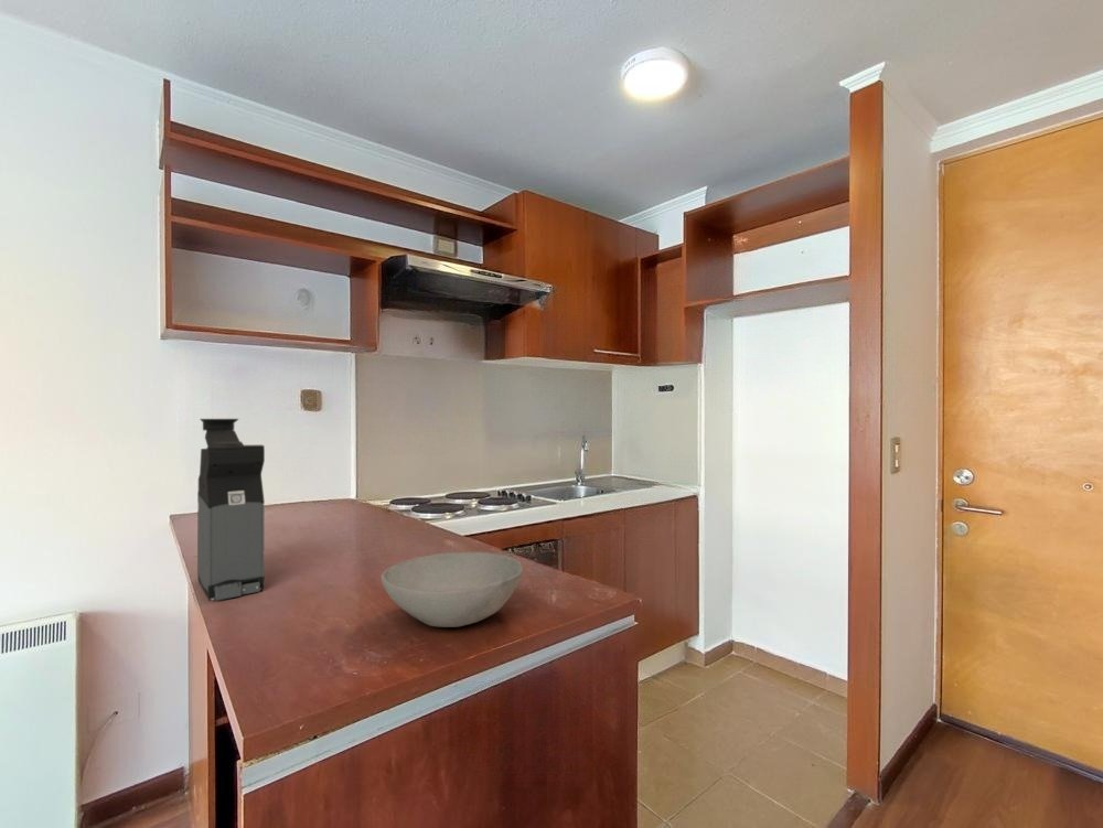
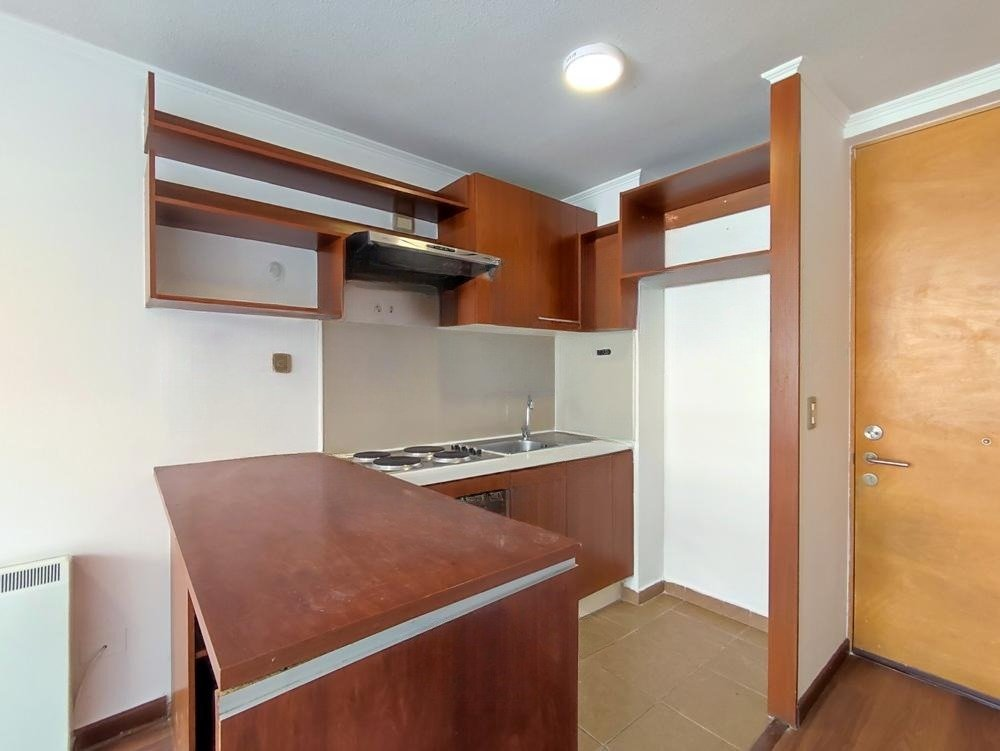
- coffee maker [196,418,266,602]
- bowl [381,551,524,628]
